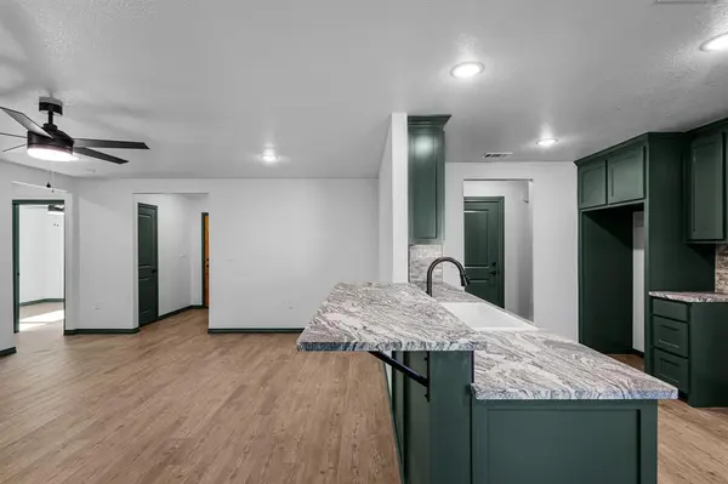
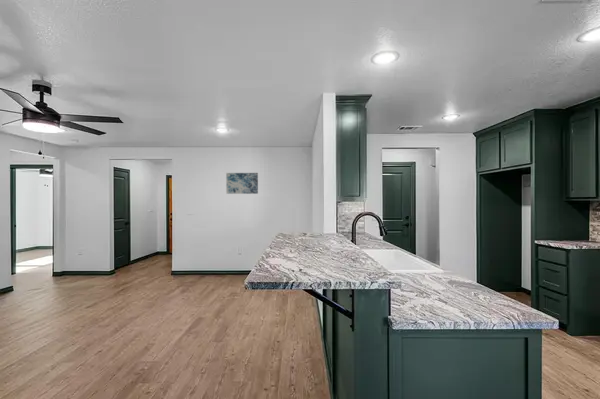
+ wall art [225,172,259,195]
